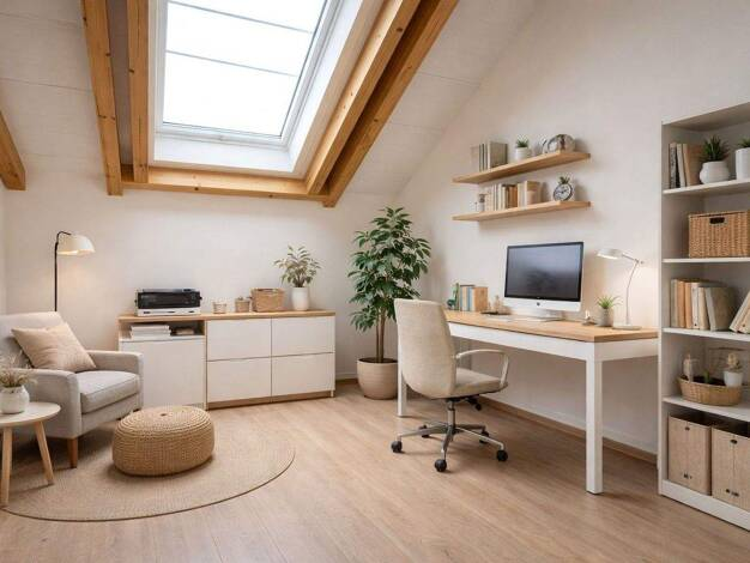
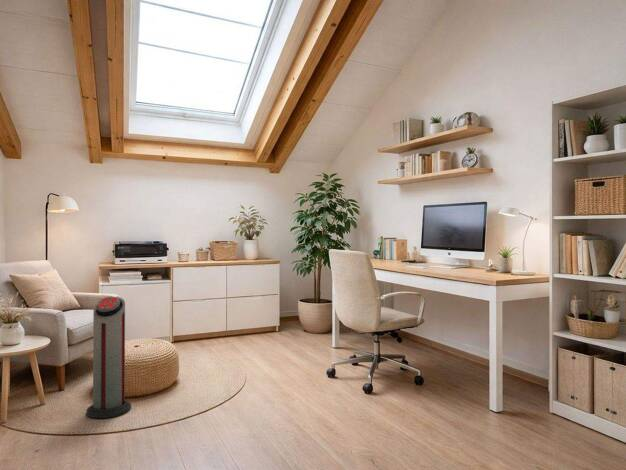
+ air purifier [86,296,132,419]
